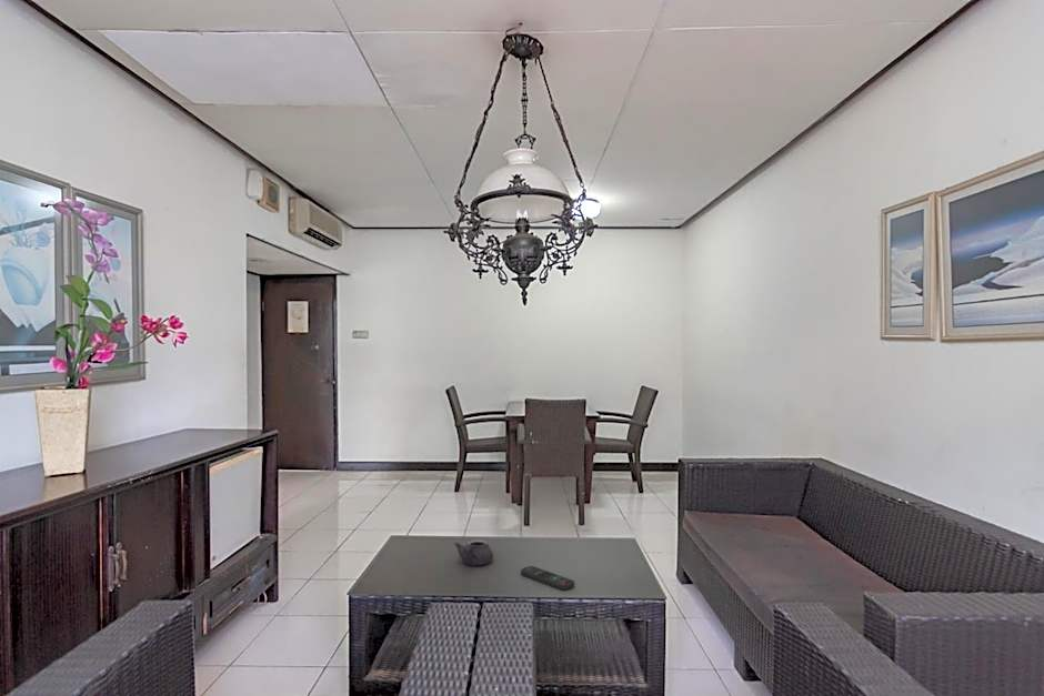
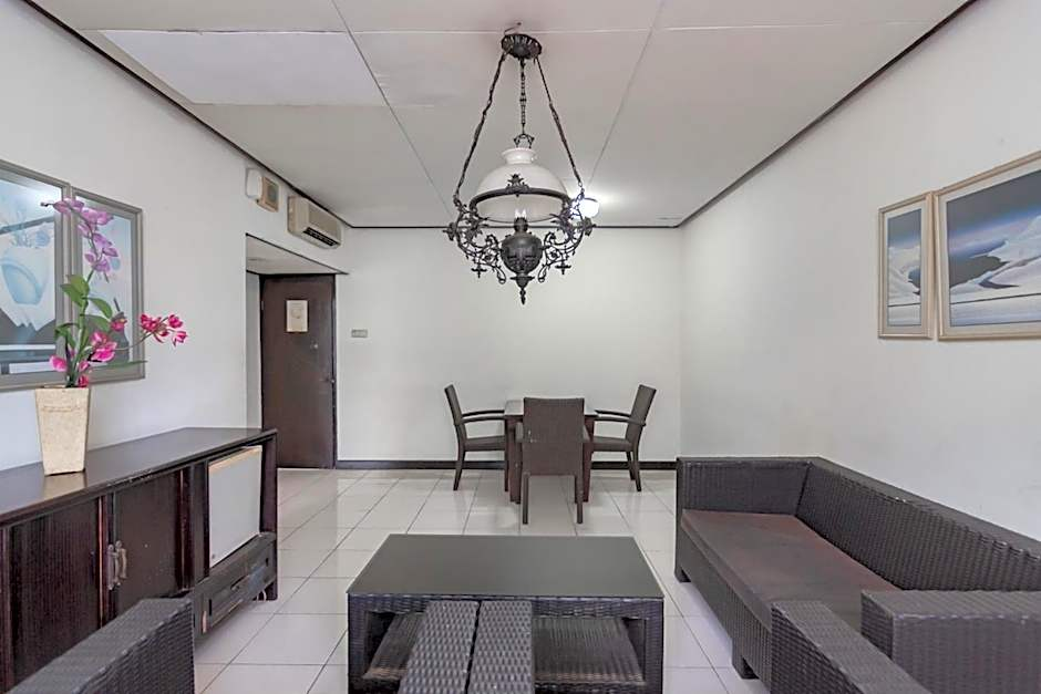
- teapot [453,538,494,566]
- remote control [520,565,575,592]
